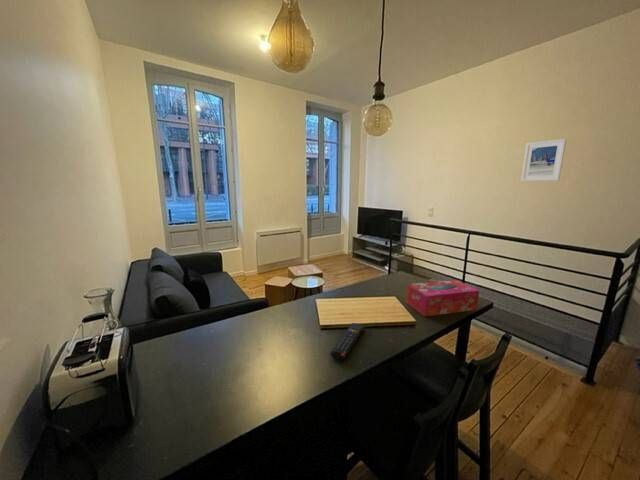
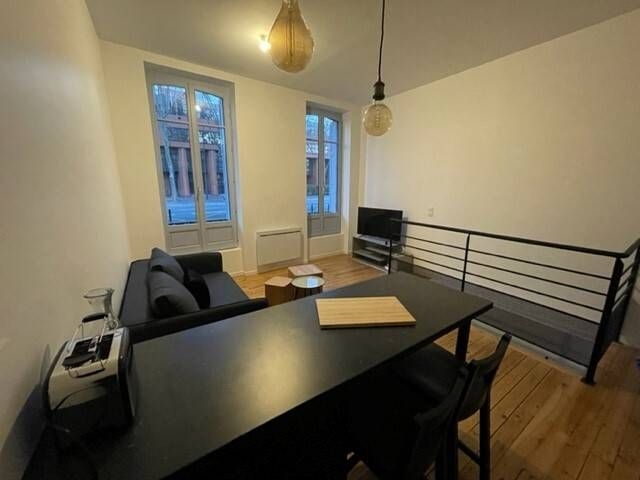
- tissue box [405,279,480,318]
- remote control [329,322,365,361]
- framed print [520,138,567,182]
